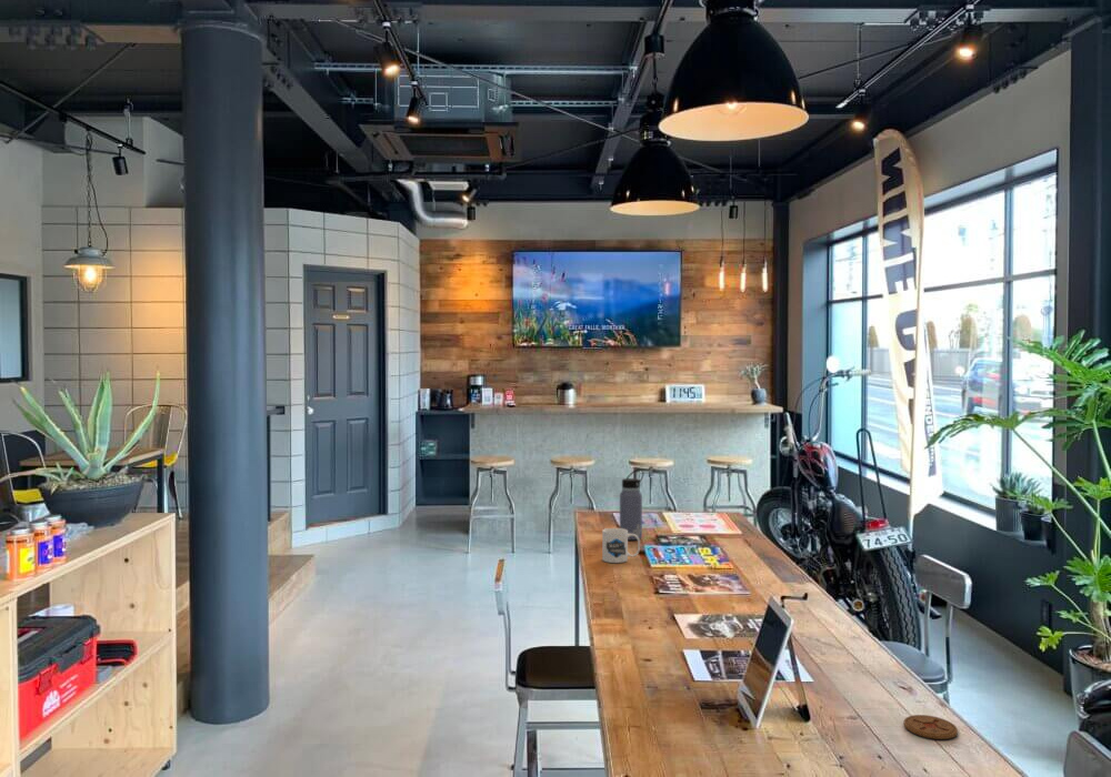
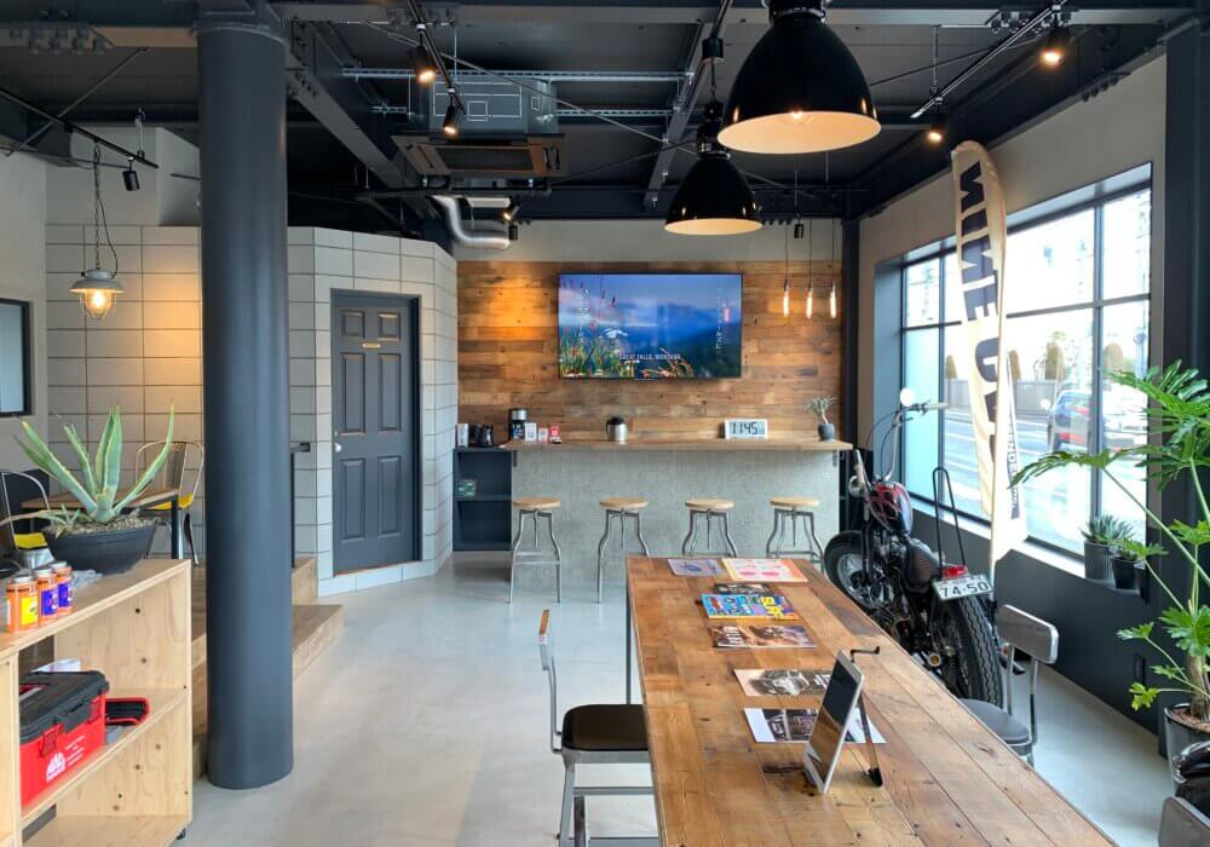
- coaster [903,714,959,740]
- water bottle [619,468,644,541]
- mug [601,527,641,564]
